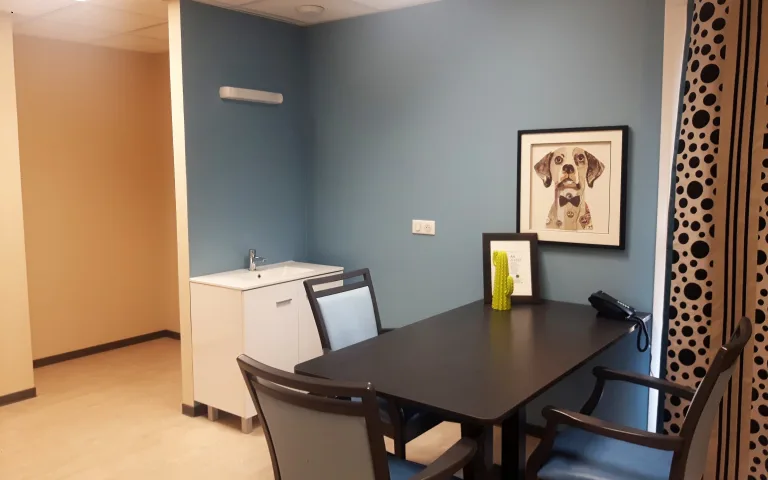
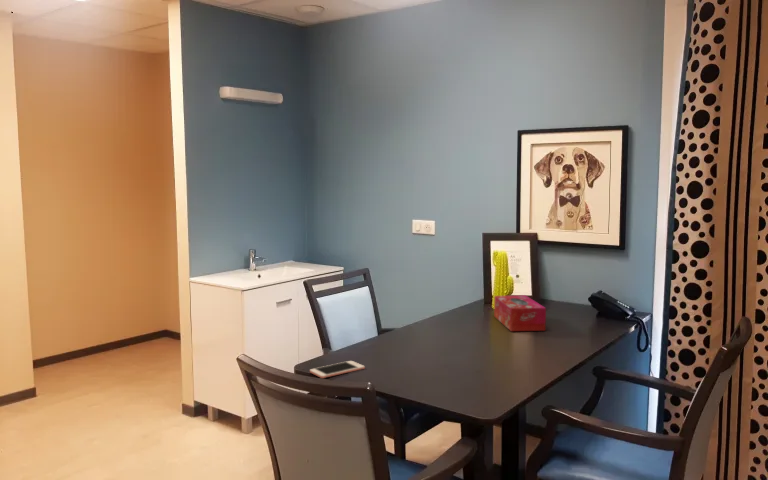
+ cell phone [309,360,366,379]
+ tissue box [493,294,547,332]
